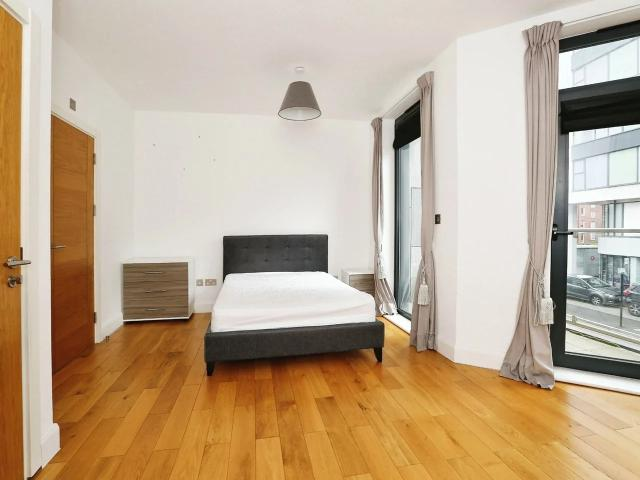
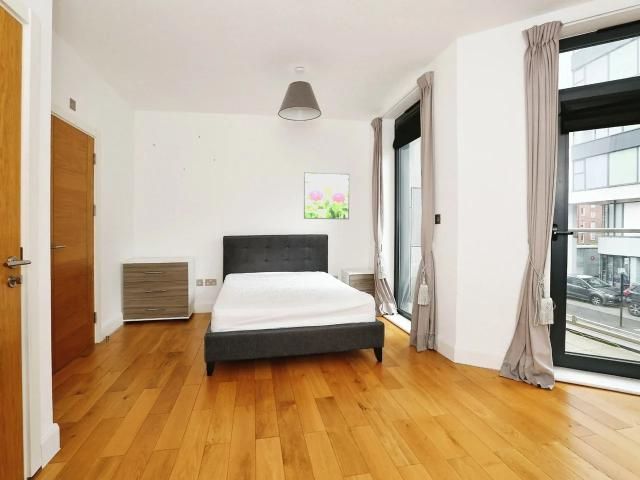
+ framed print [303,171,350,220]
